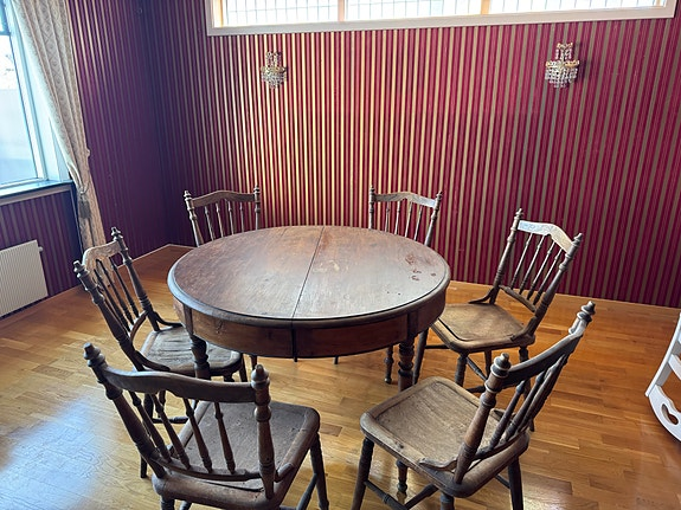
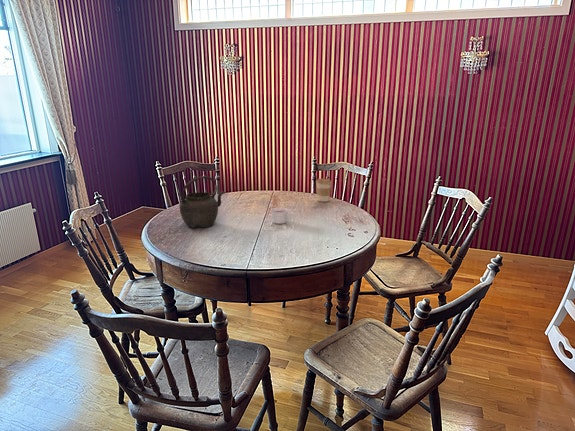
+ kettle [179,175,226,229]
+ coffee cup [315,178,333,203]
+ candle [270,207,289,225]
